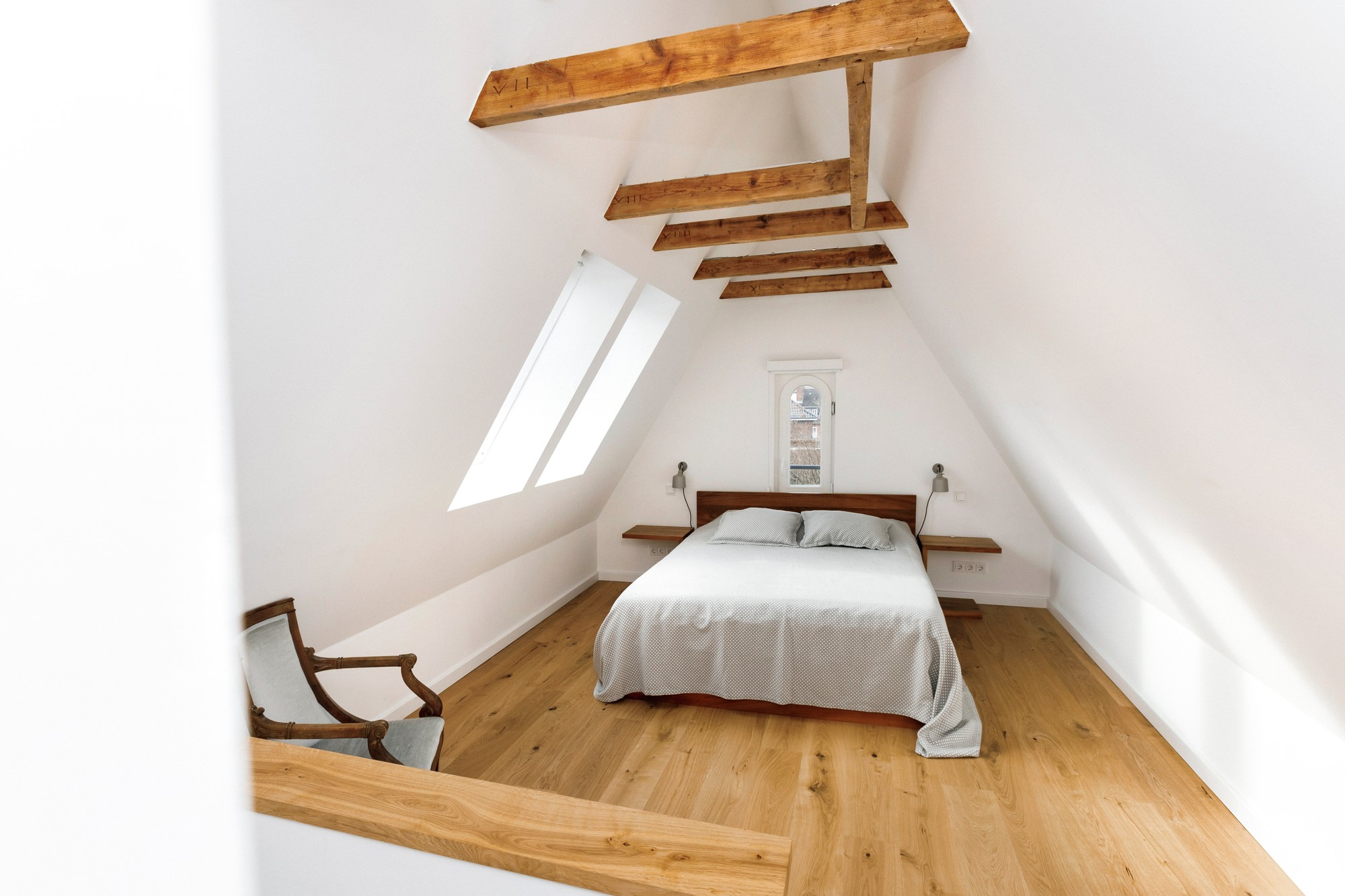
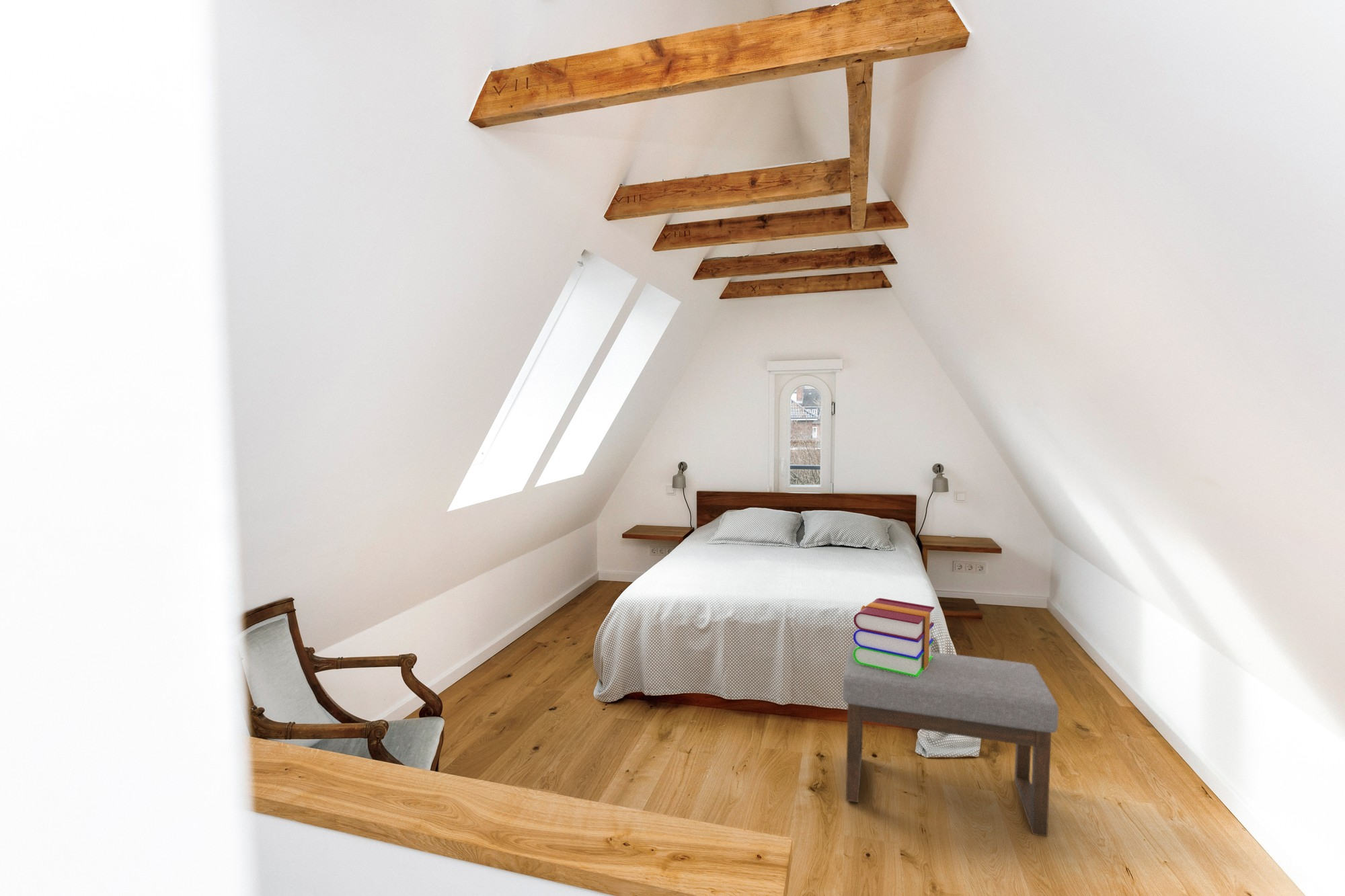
+ books [853,598,935,677]
+ ottoman [842,643,1059,838]
